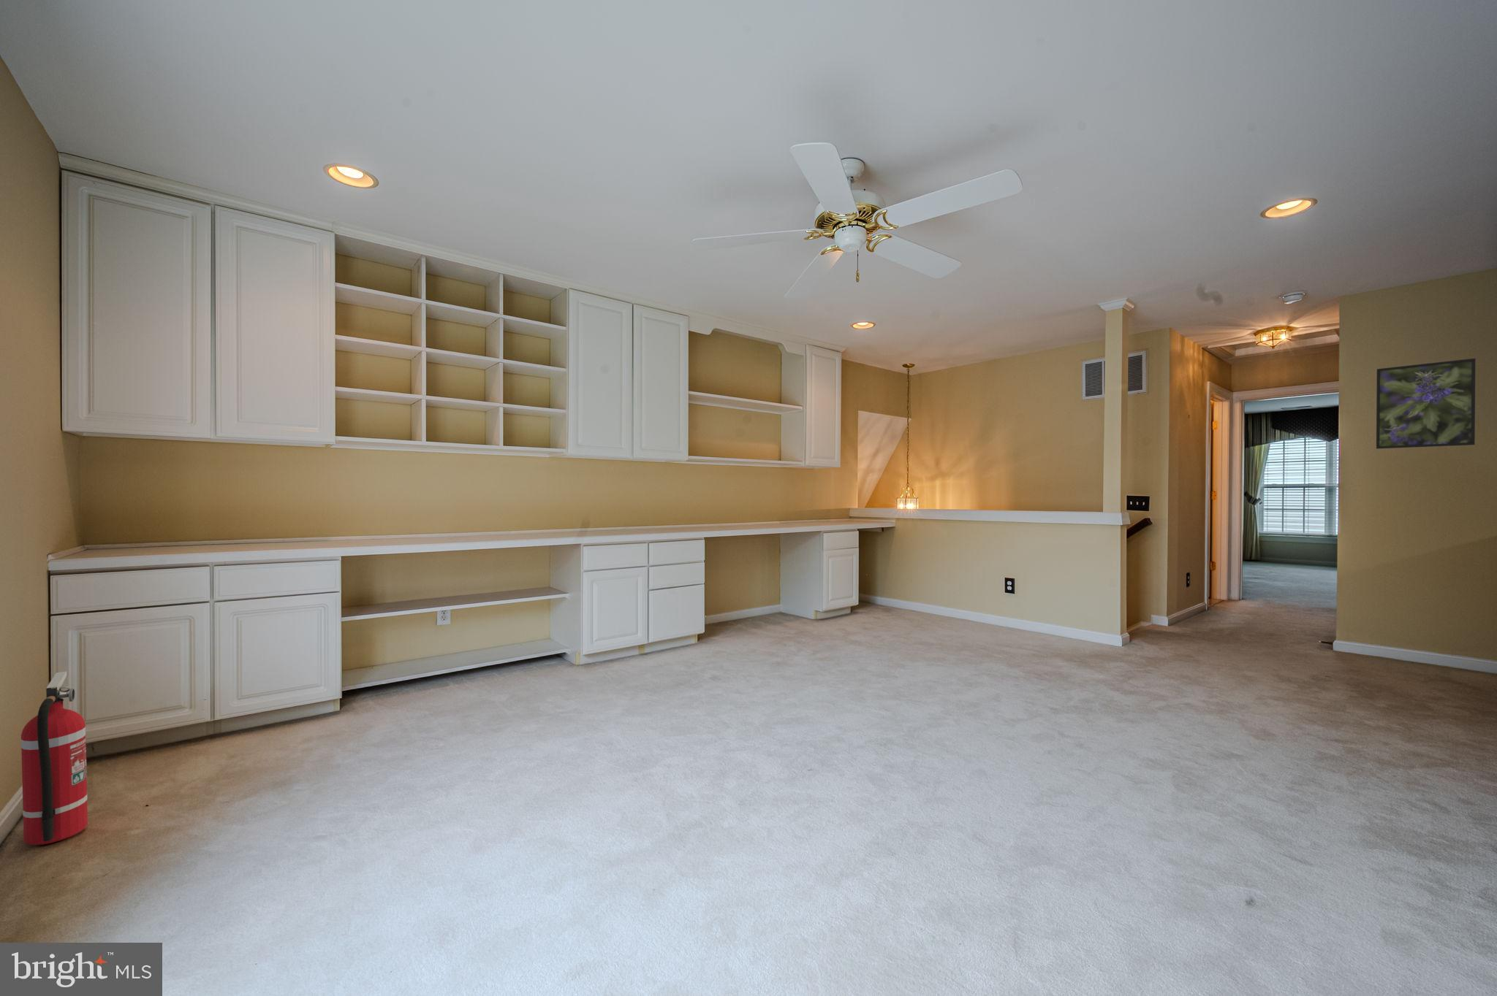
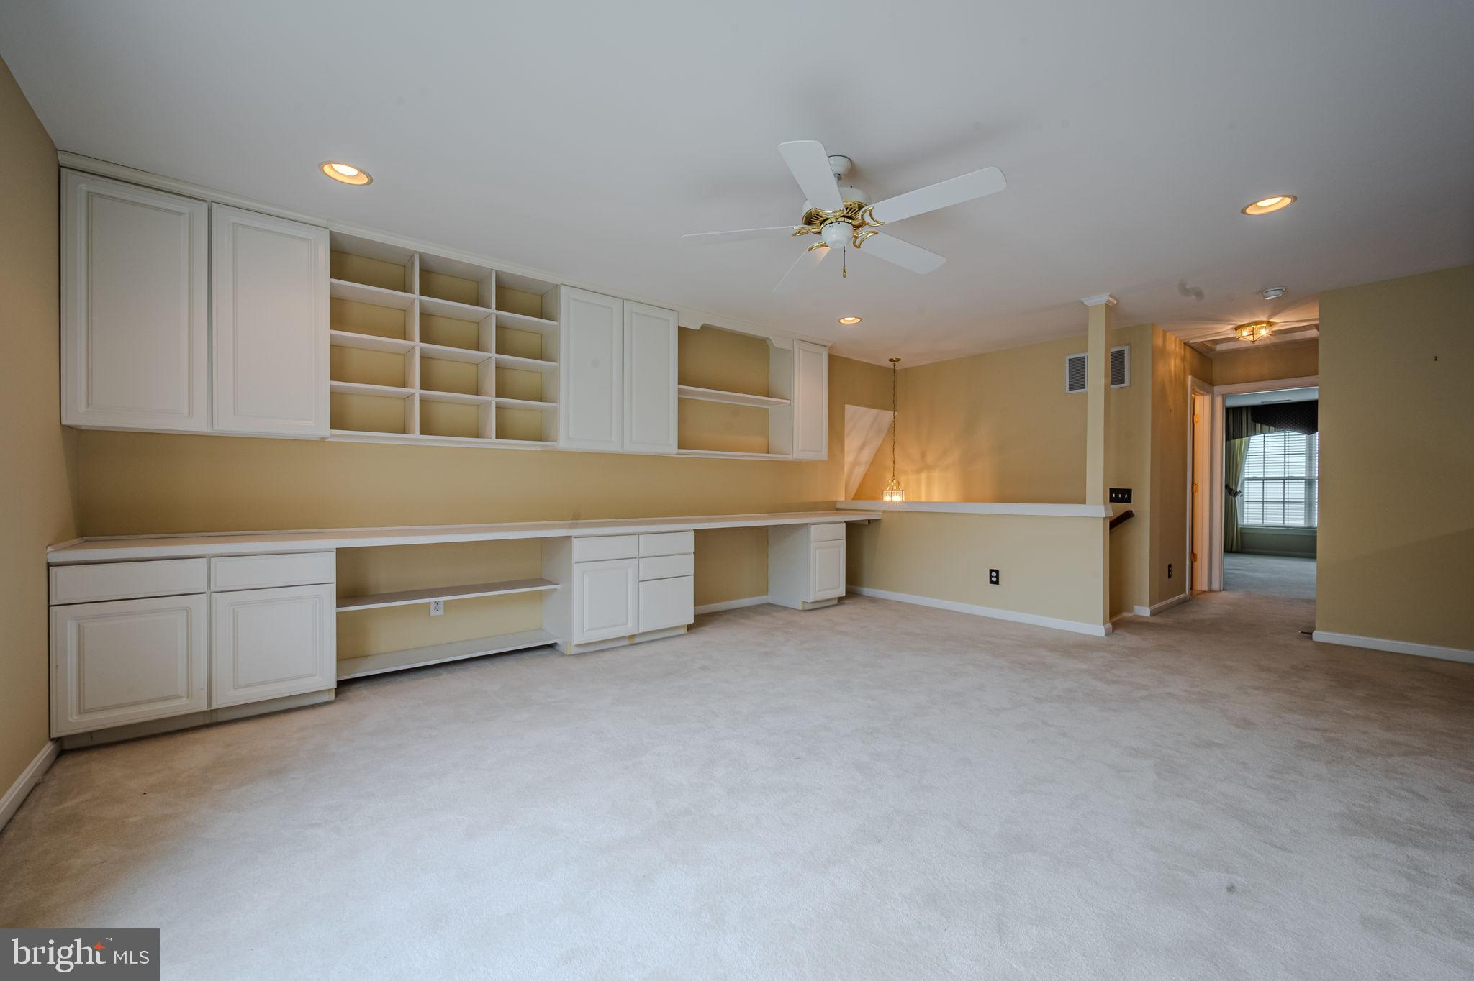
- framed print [1376,358,1477,450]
- fire extinguisher [20,671,89,846]
